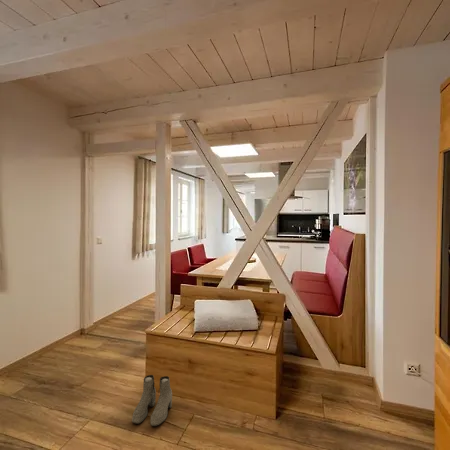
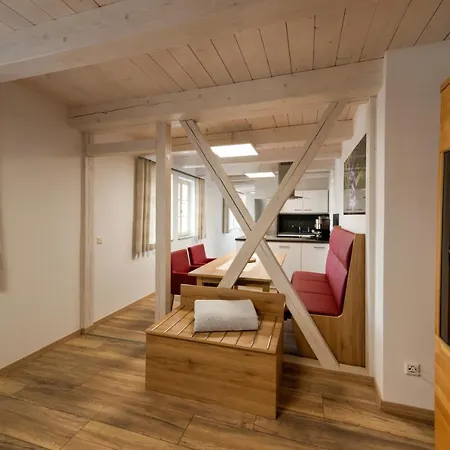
- boots [131,374,173,427]
